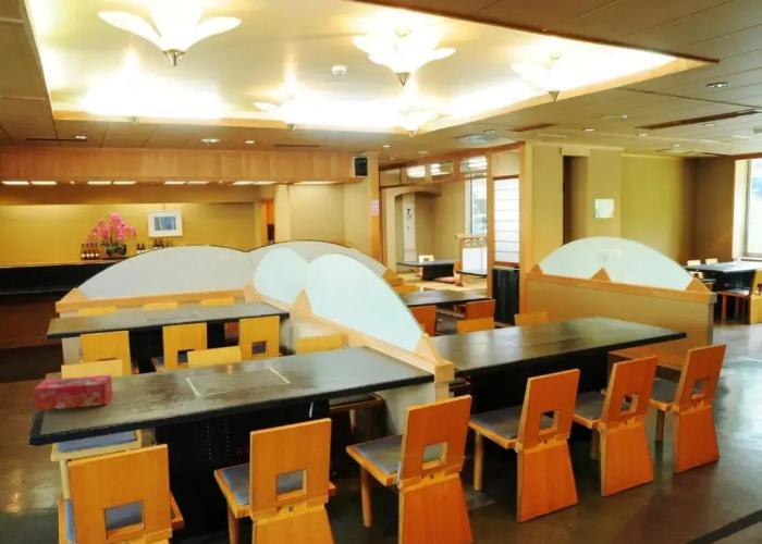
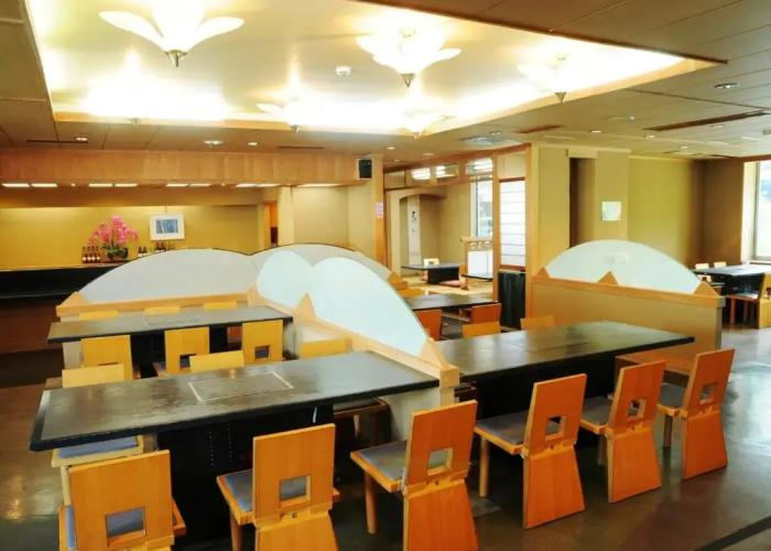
- tissue box [33,374,113,411]
